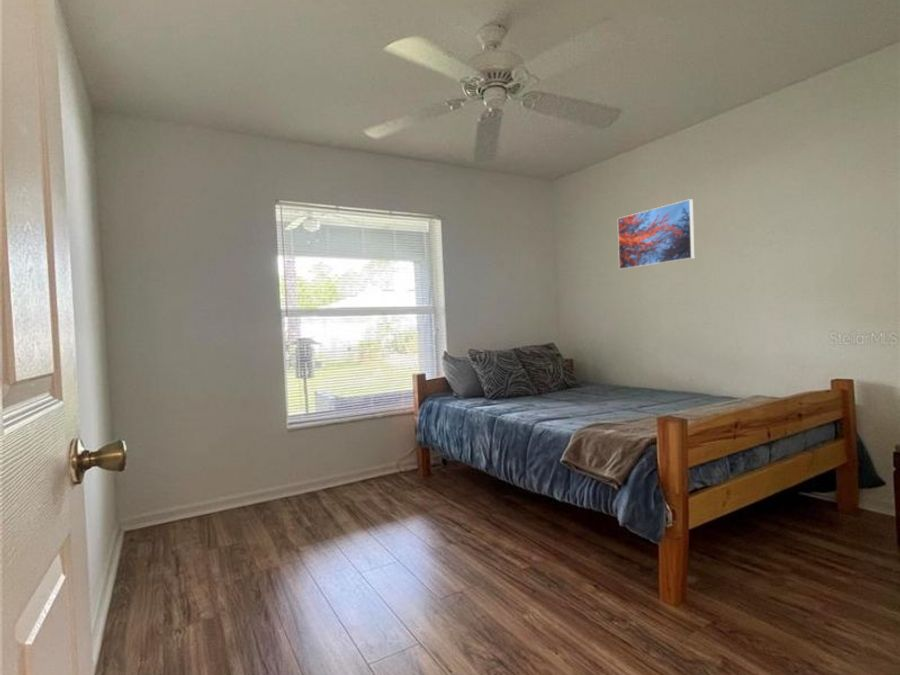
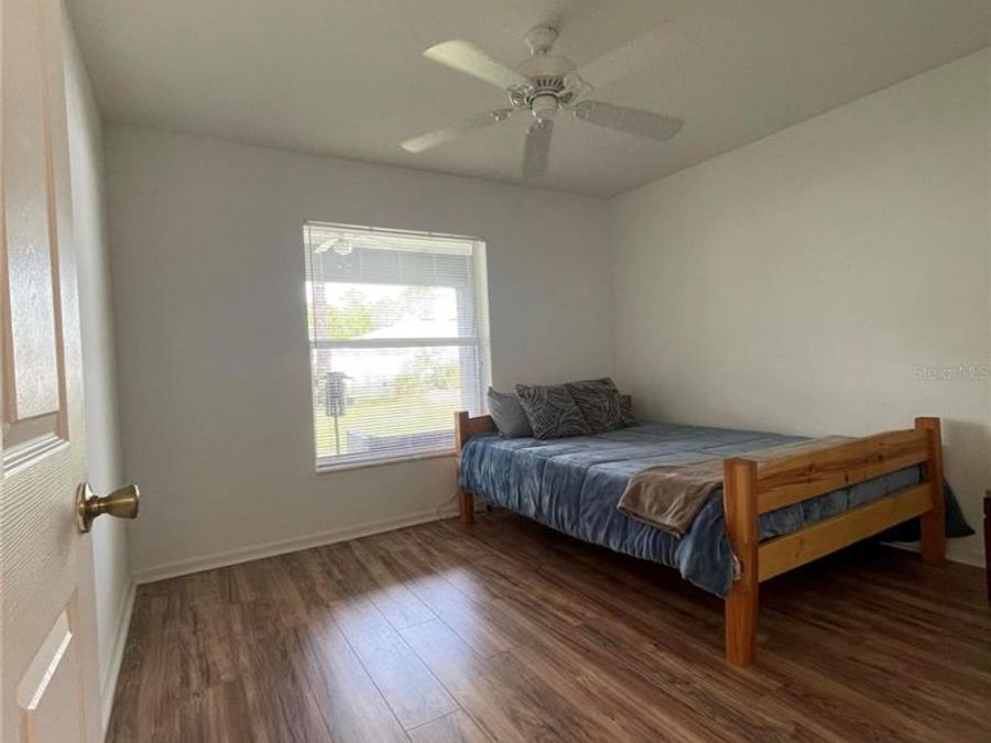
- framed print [617,198,695,271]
